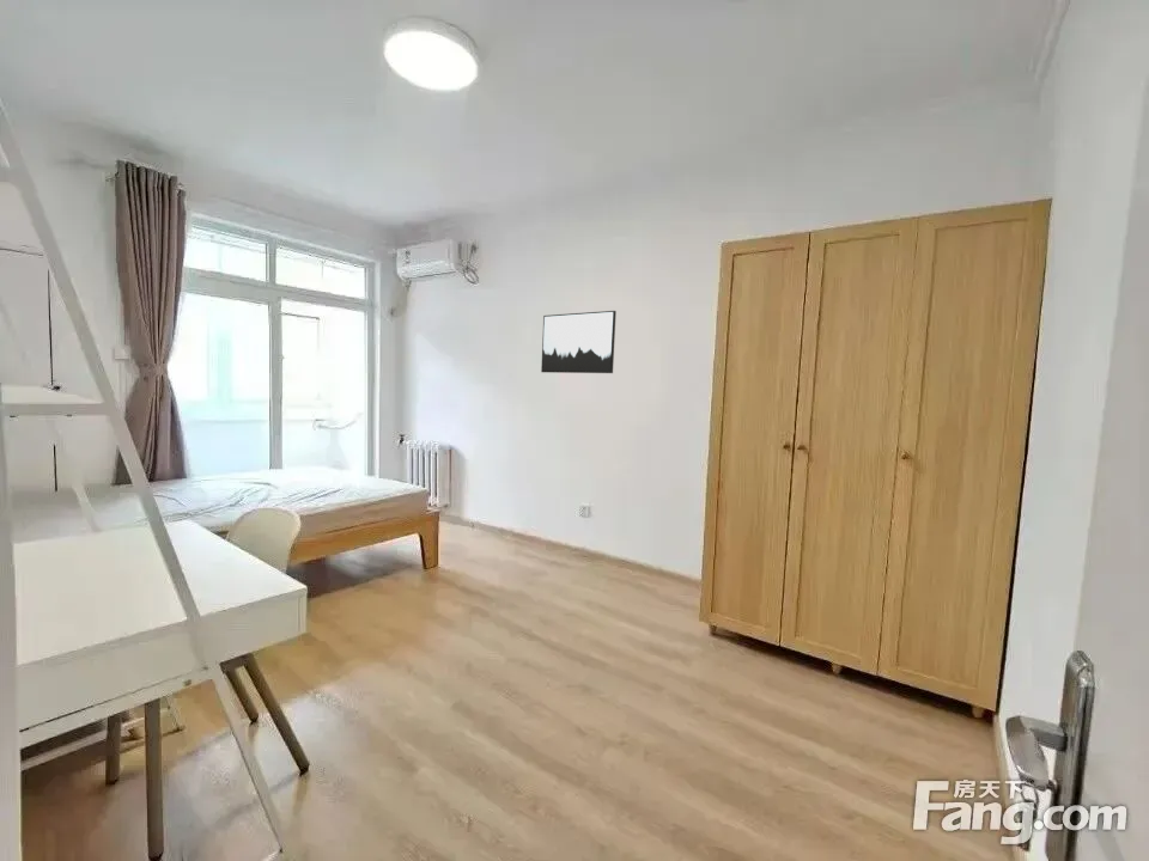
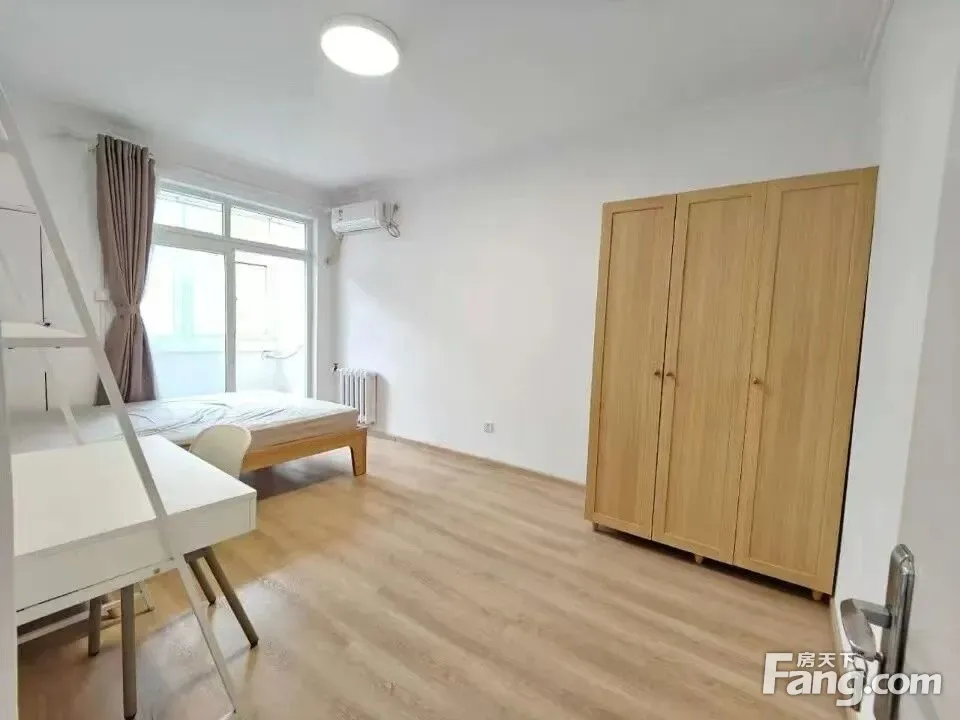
- wall art [540,310,618,374]
